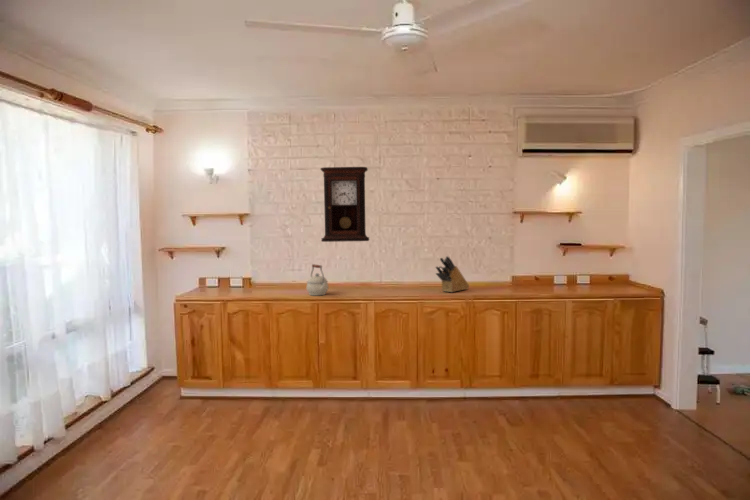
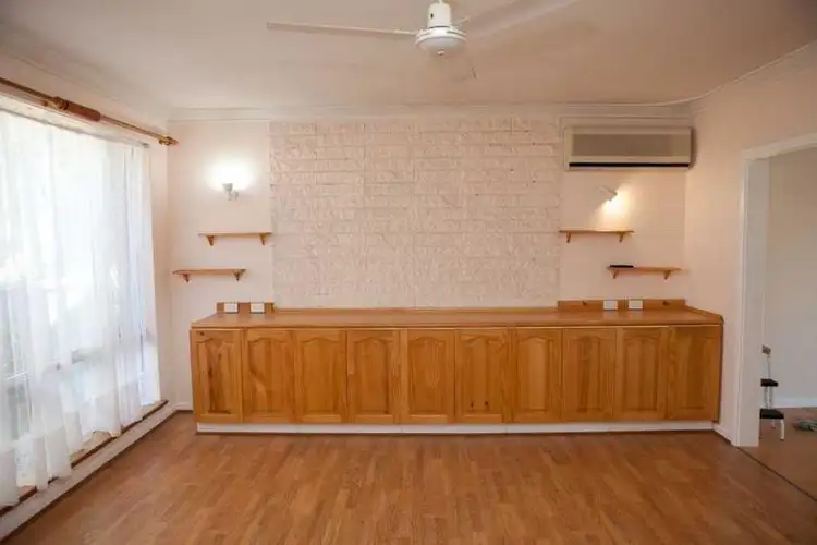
- kettle [305,263,329,296]
- pendulum clock [320,166,370,243]
- knife block [434,255,470,293]
